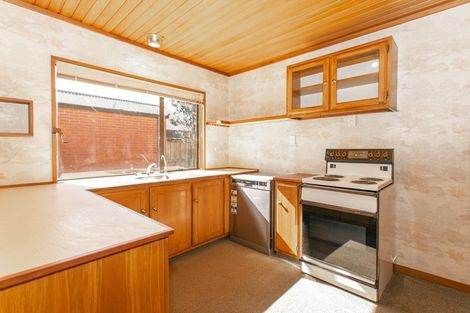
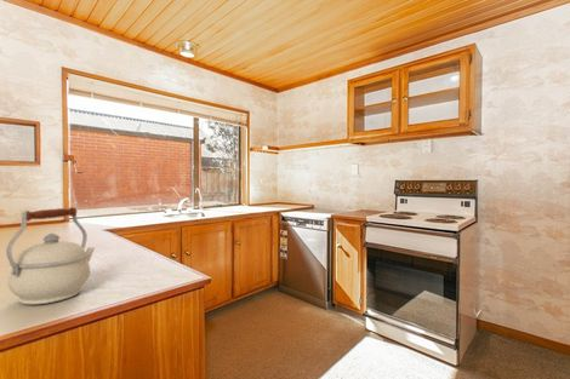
+ kettle [5,206,96,305]
